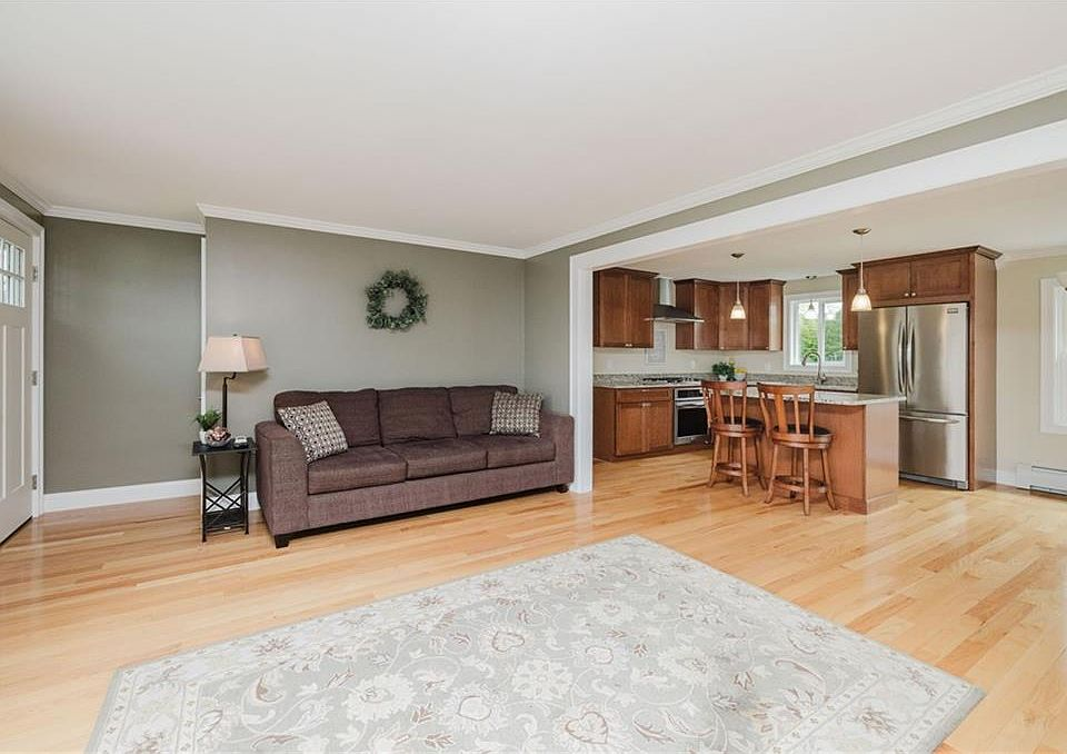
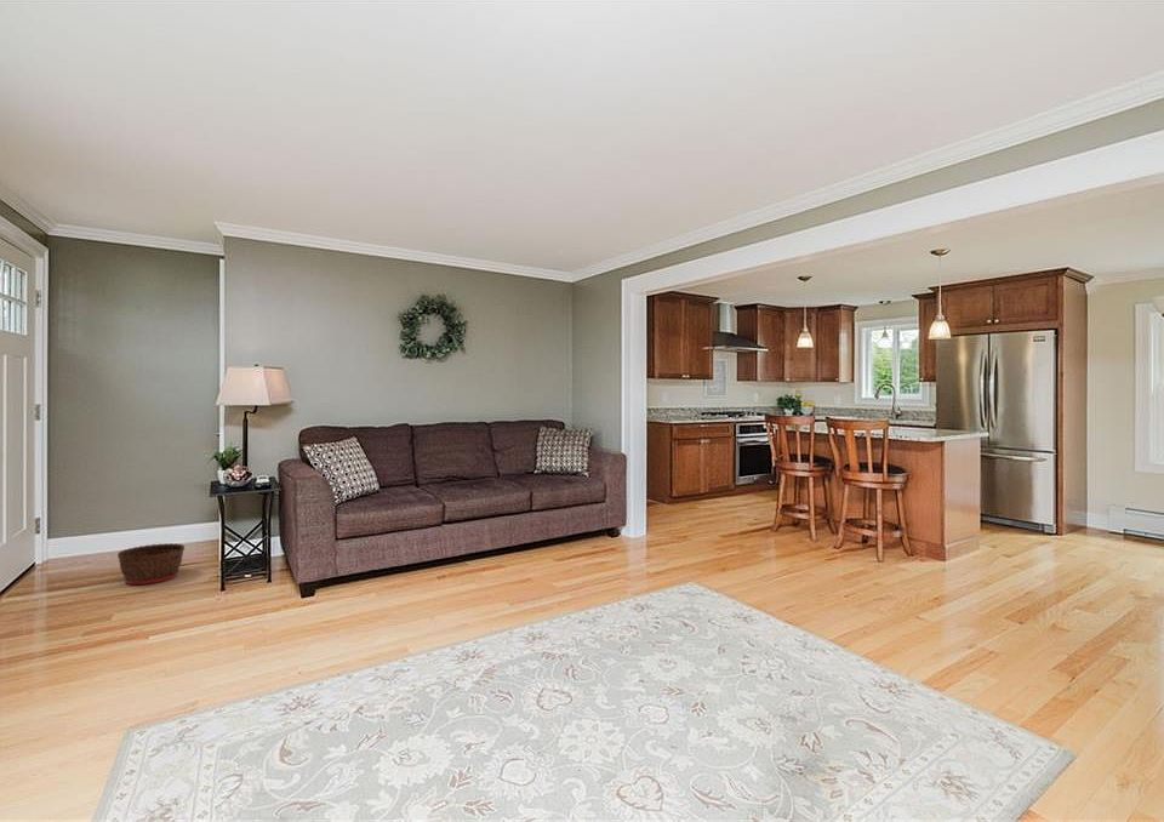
+ basket [116,542,186,586]
